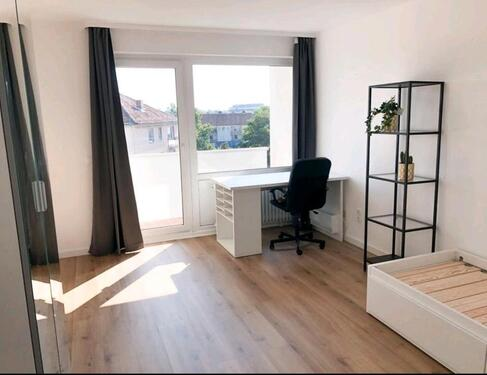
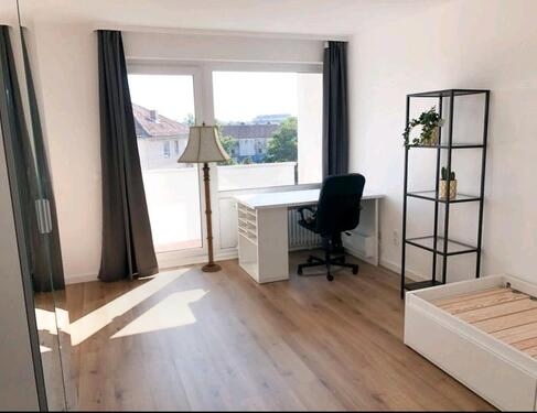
+ floor lamp [176,120,234,273]
